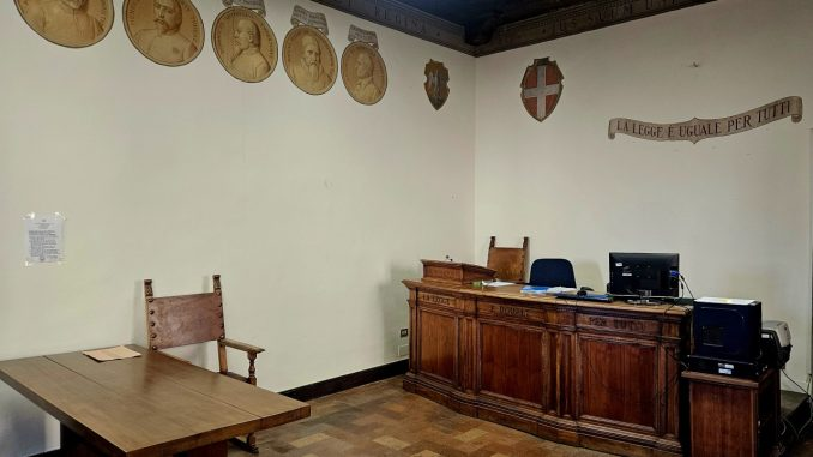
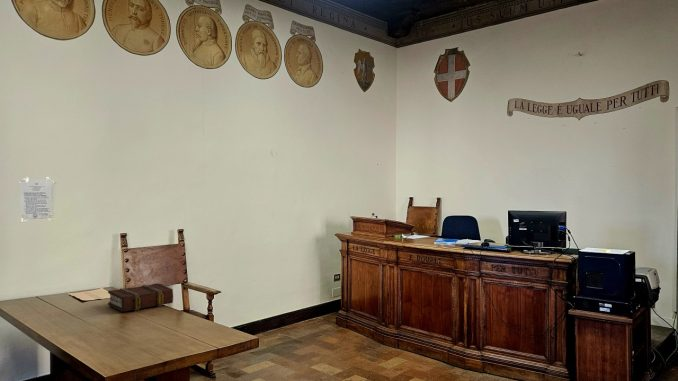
+ book [107,282,174,313]
